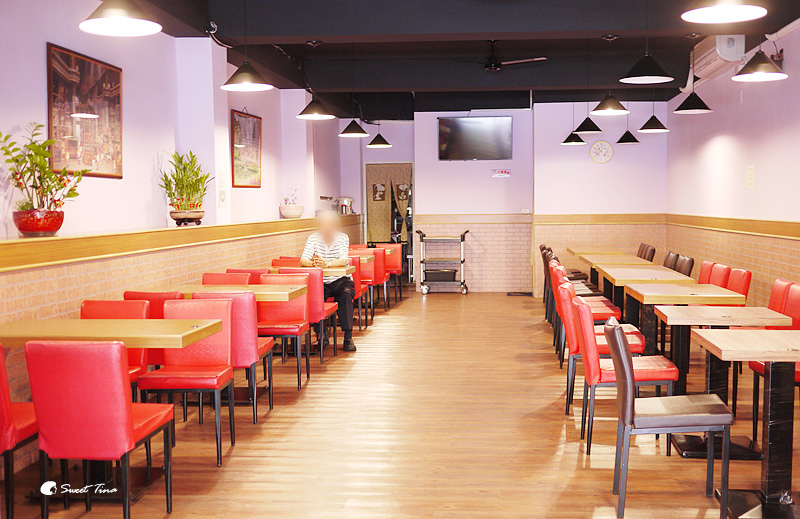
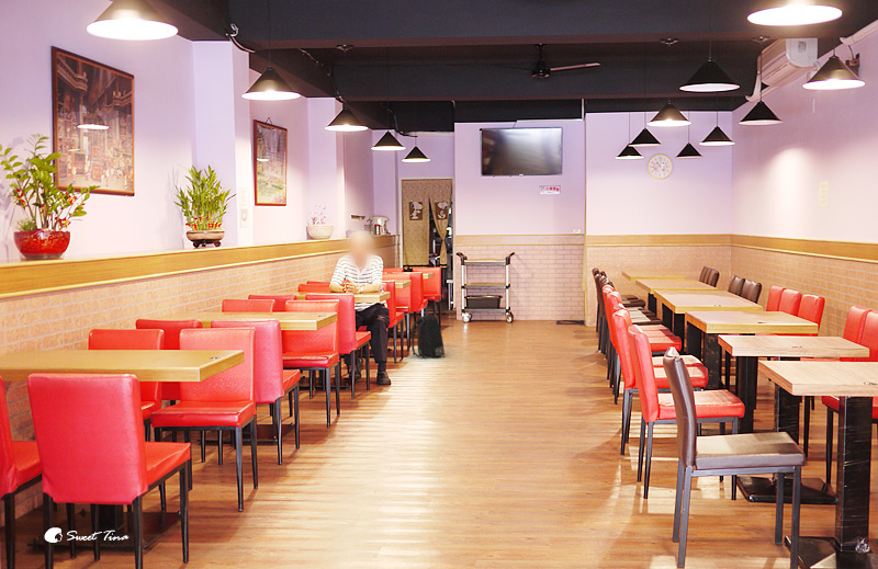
+ backpack [410,315,446,359]
